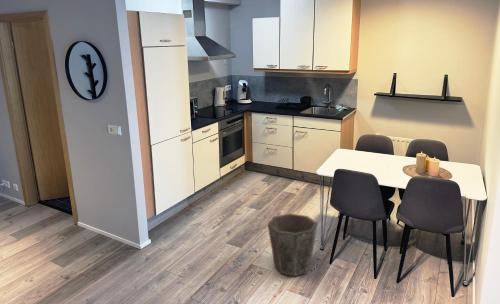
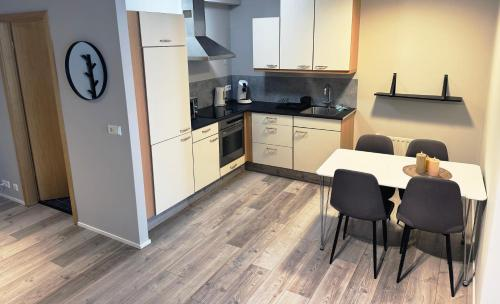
- waste bin [267,213,319,277]
